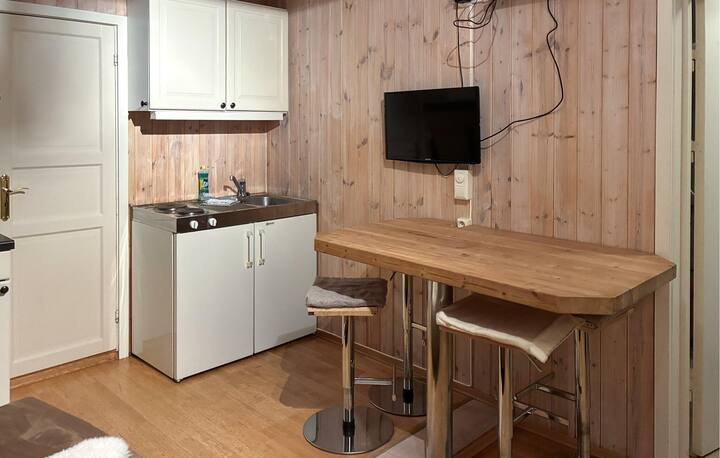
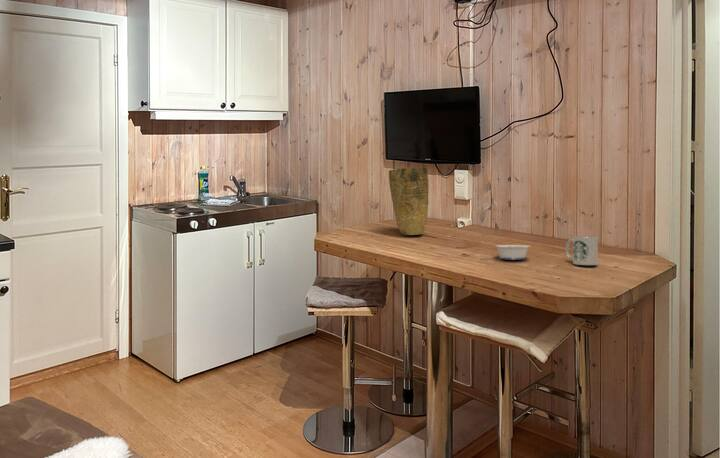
+ legume [487,242,532,261]
+ mug [565,235,599,266]
+ vase [388,166,430,236]
